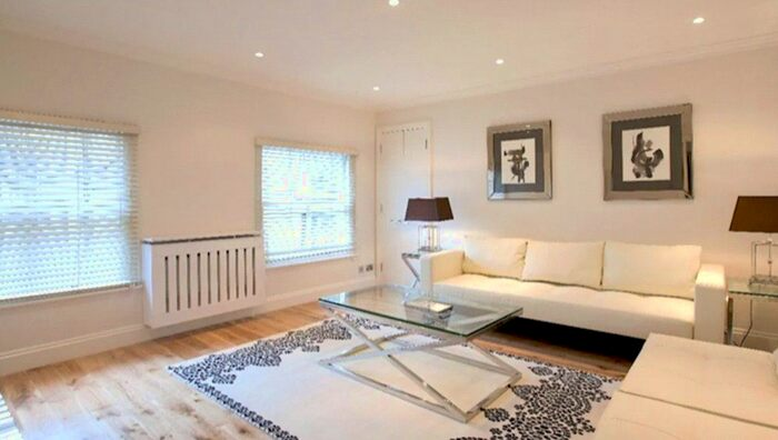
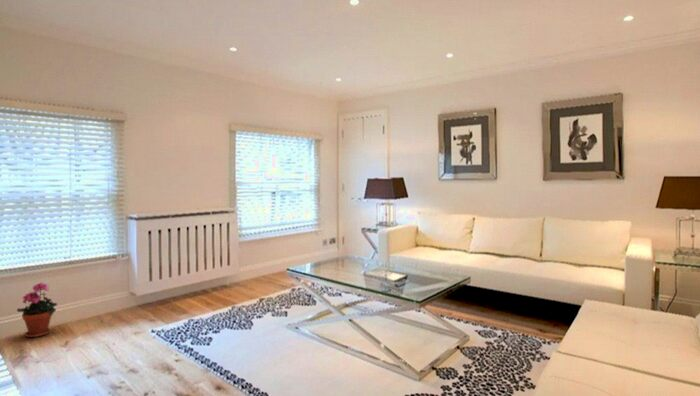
+ potted plant [16,281,58,338]
